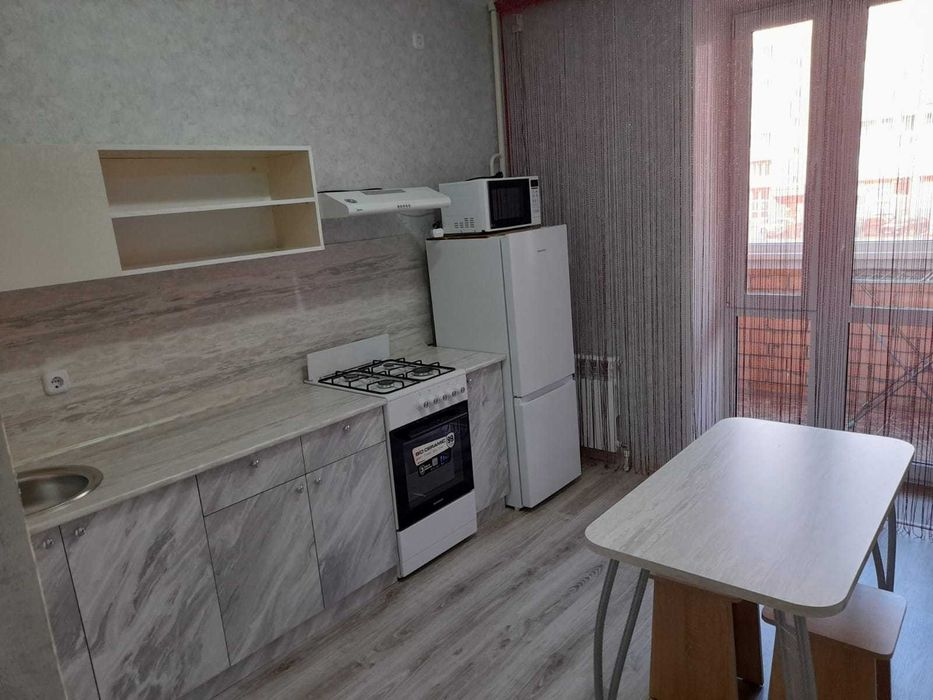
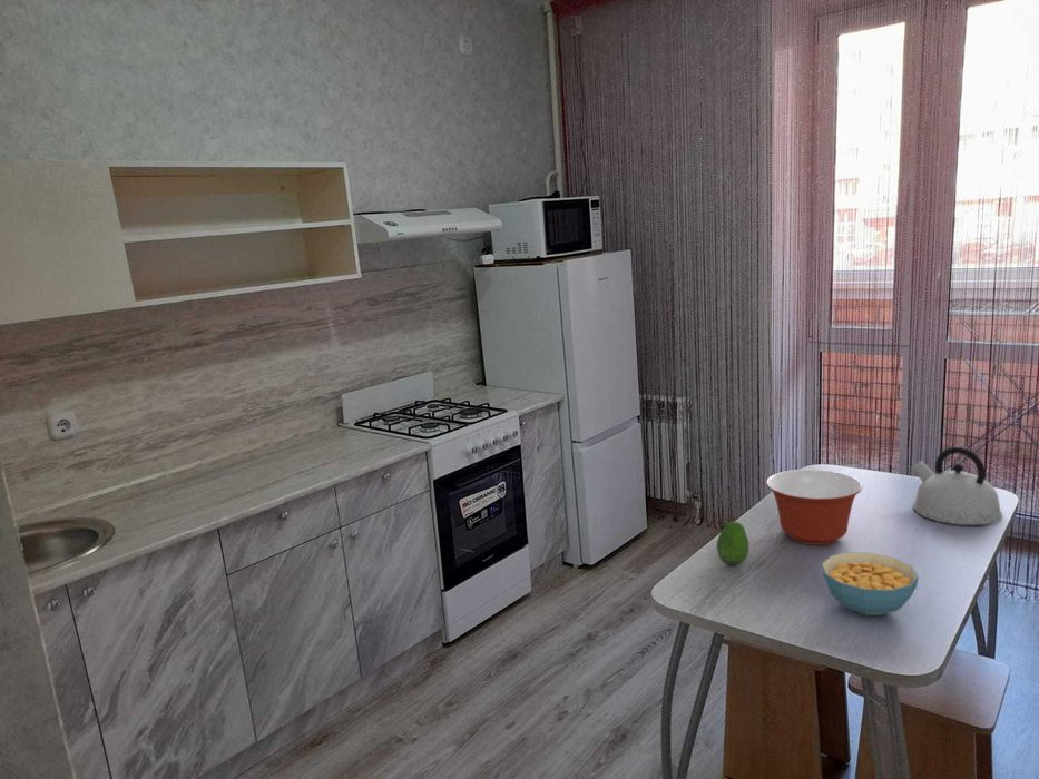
+ kettle [910,446,1003,526]
+ cereal bowl [821,551,920,617]
+ mixing bowl [765,469,863,546]
+ fruit [716,520,751,566]
